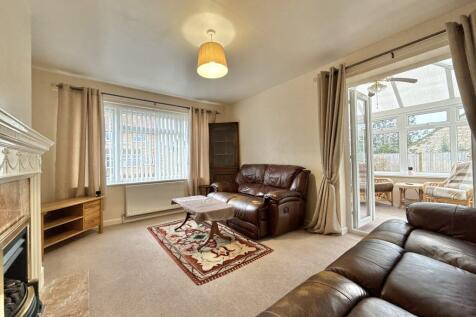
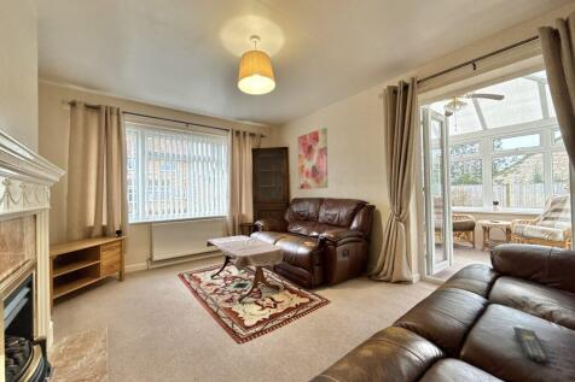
+ wall art [297,127,329,190]
+ remote control [512,325,552,365]
